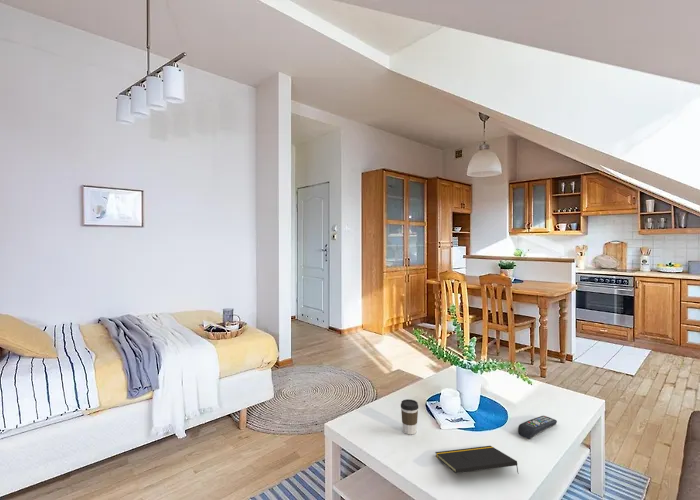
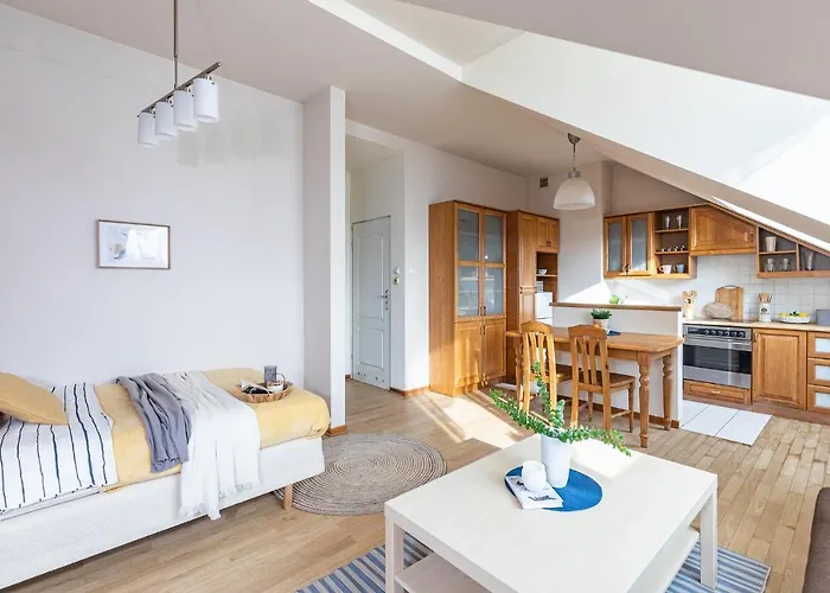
- notepad [434,445,520,475]
- remote control [517,415,558,440]
- coffee cup [400,398,419,435]
